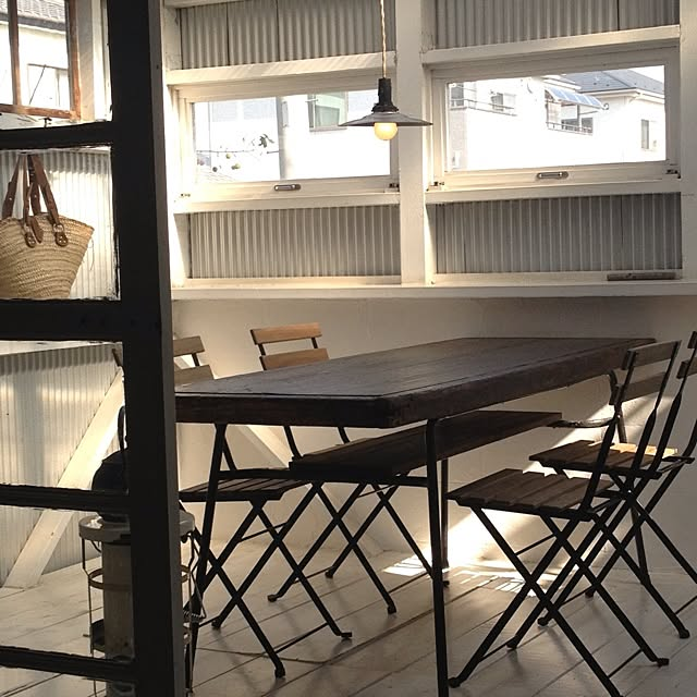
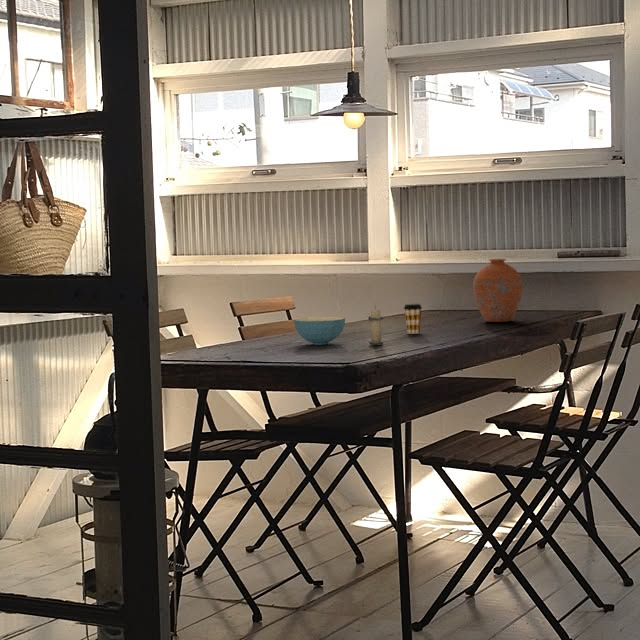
+ cereal bowl [293,316,346,346]
+ coffee cup [403,303,423,335]
+ candle [366,305,384,346]
+ vase [472,258,524,323]
